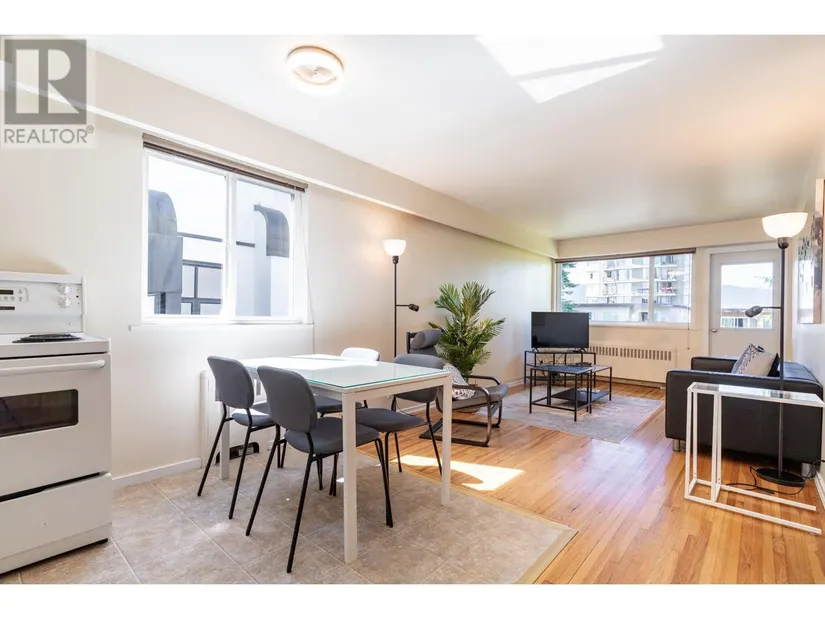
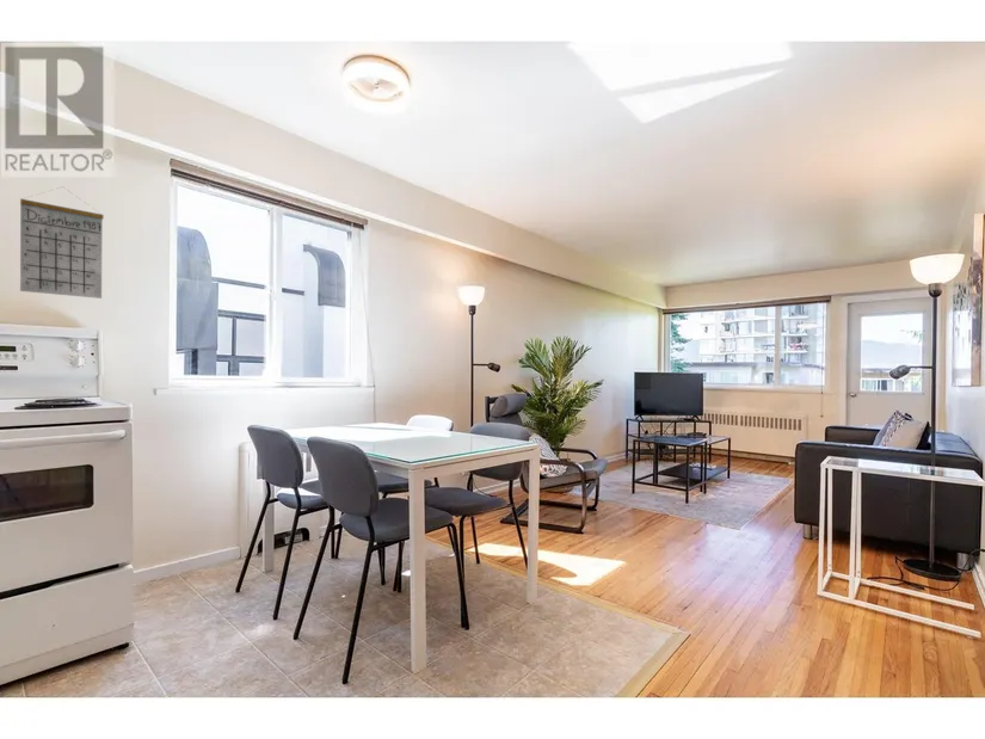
+ calendar [19,185,105,300]
